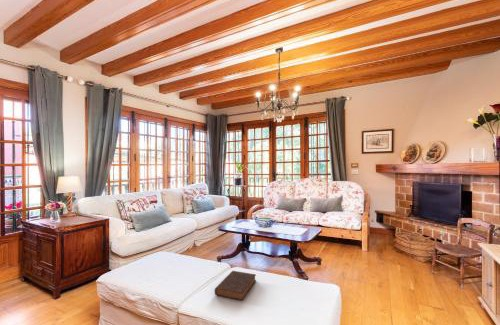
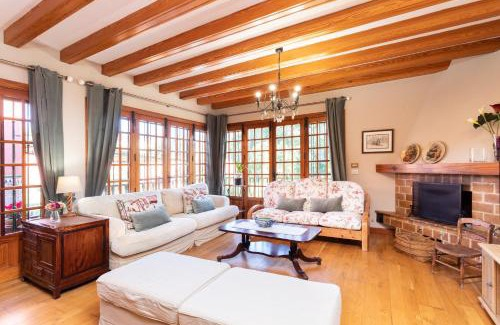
- book [214,270,257,301]
